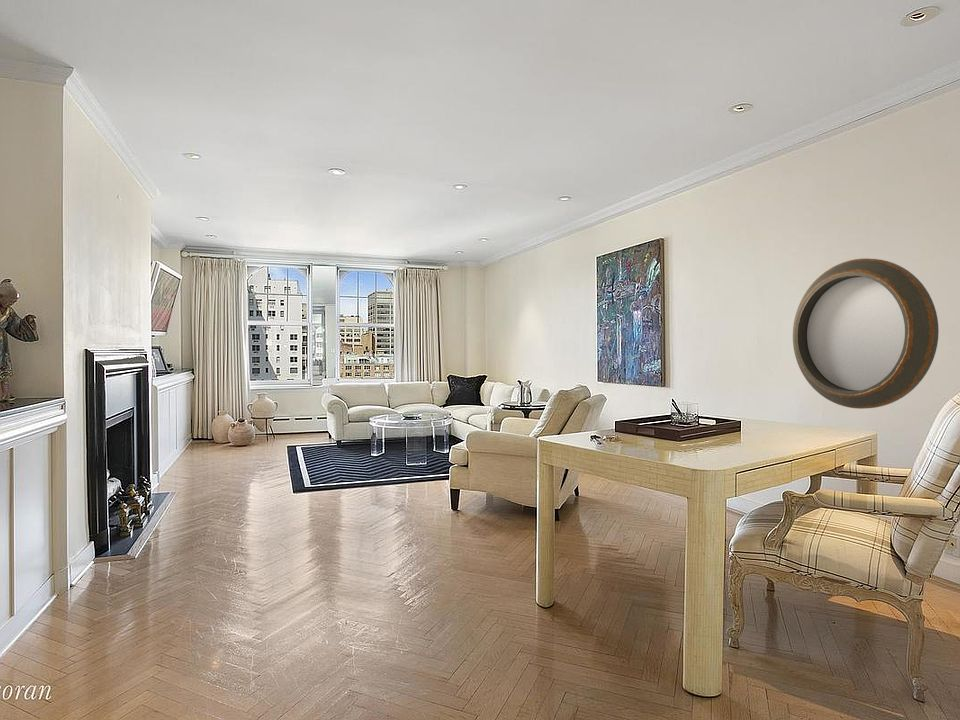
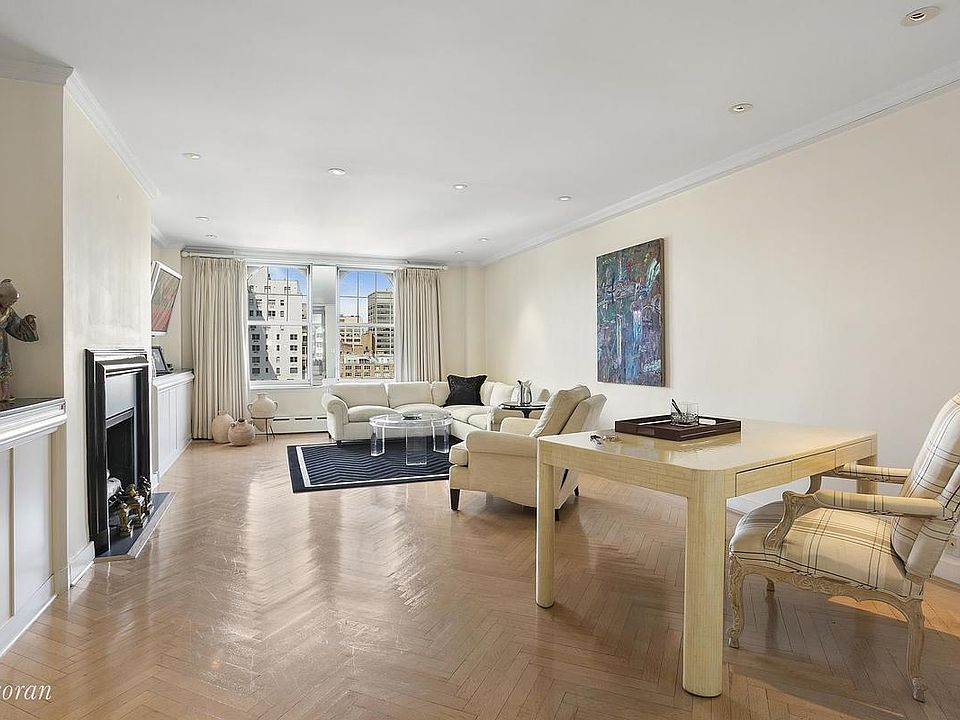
- home mirror [792,257,940,410]
